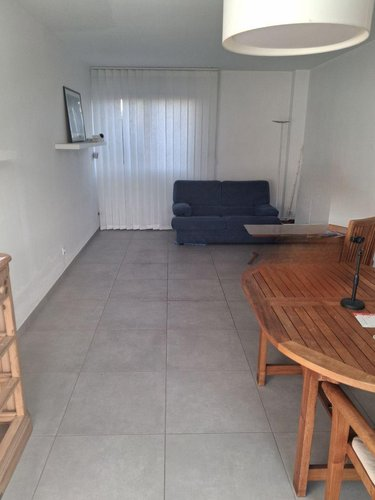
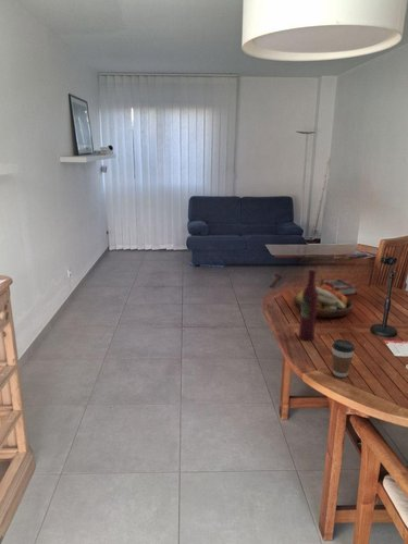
+ coffee cup [331,338,356,379]
+ fruit bowl [292,285,355,319]
+ wine bottle [298,268,318,342]
+ book [320,276,359,296]
